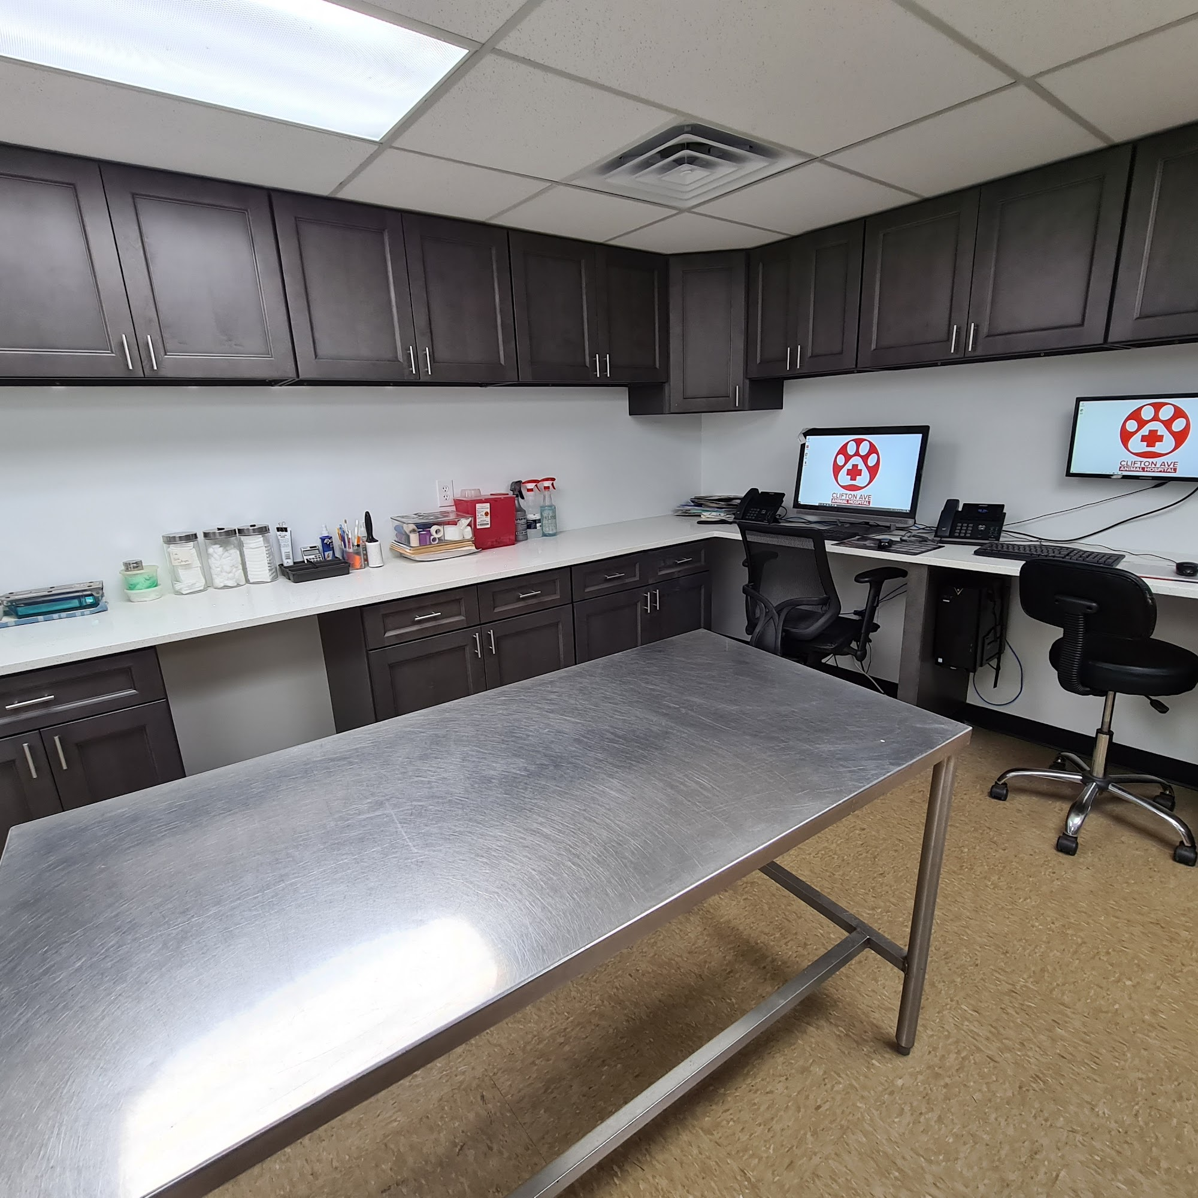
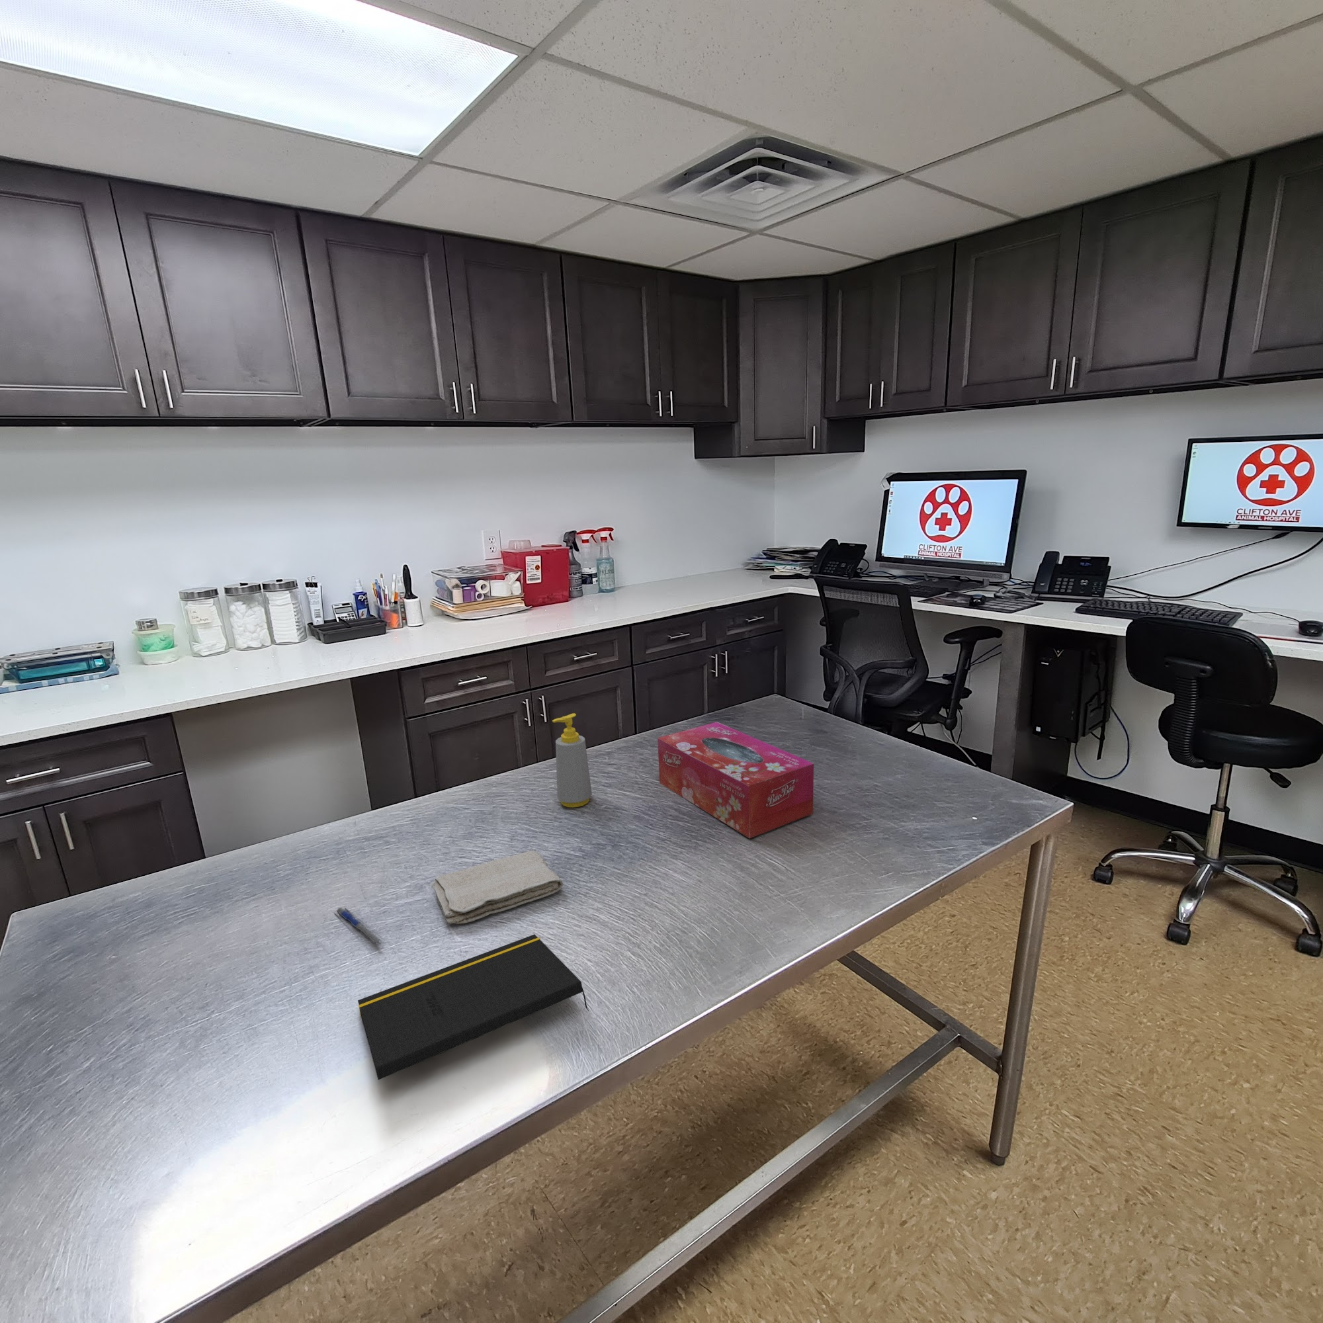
+ pen [334,907,385,946]
+ notepad [357,934,589,1081]
+ washcloth [430,850,563,924]
+ tissue box [657,721,814,838]
+ soap bottle [551,712,592,808]
